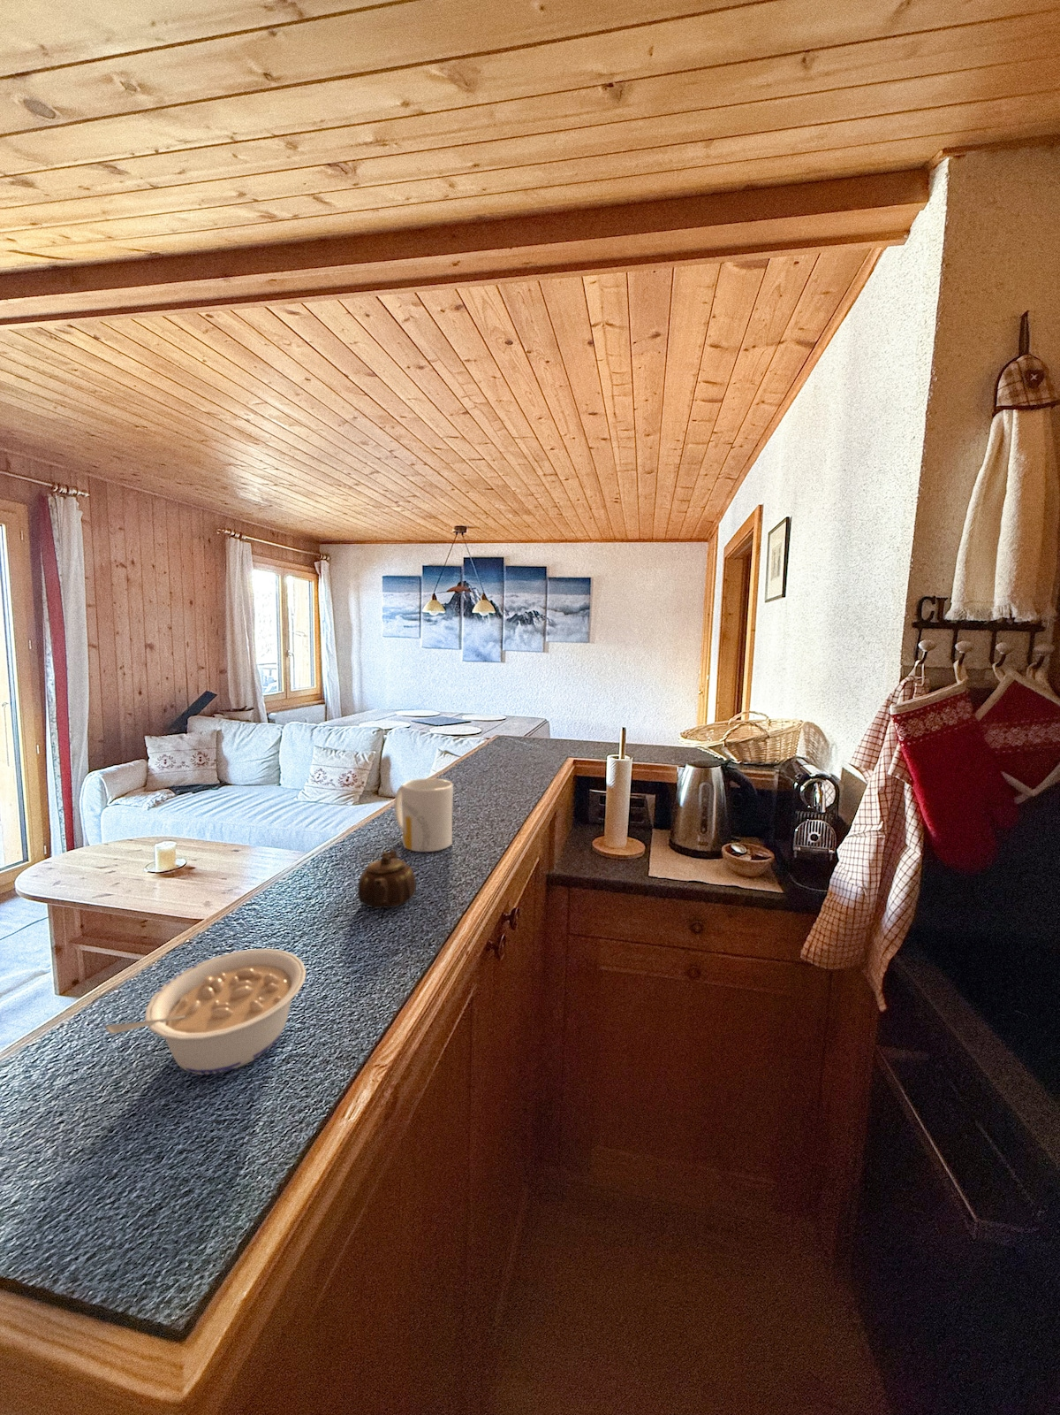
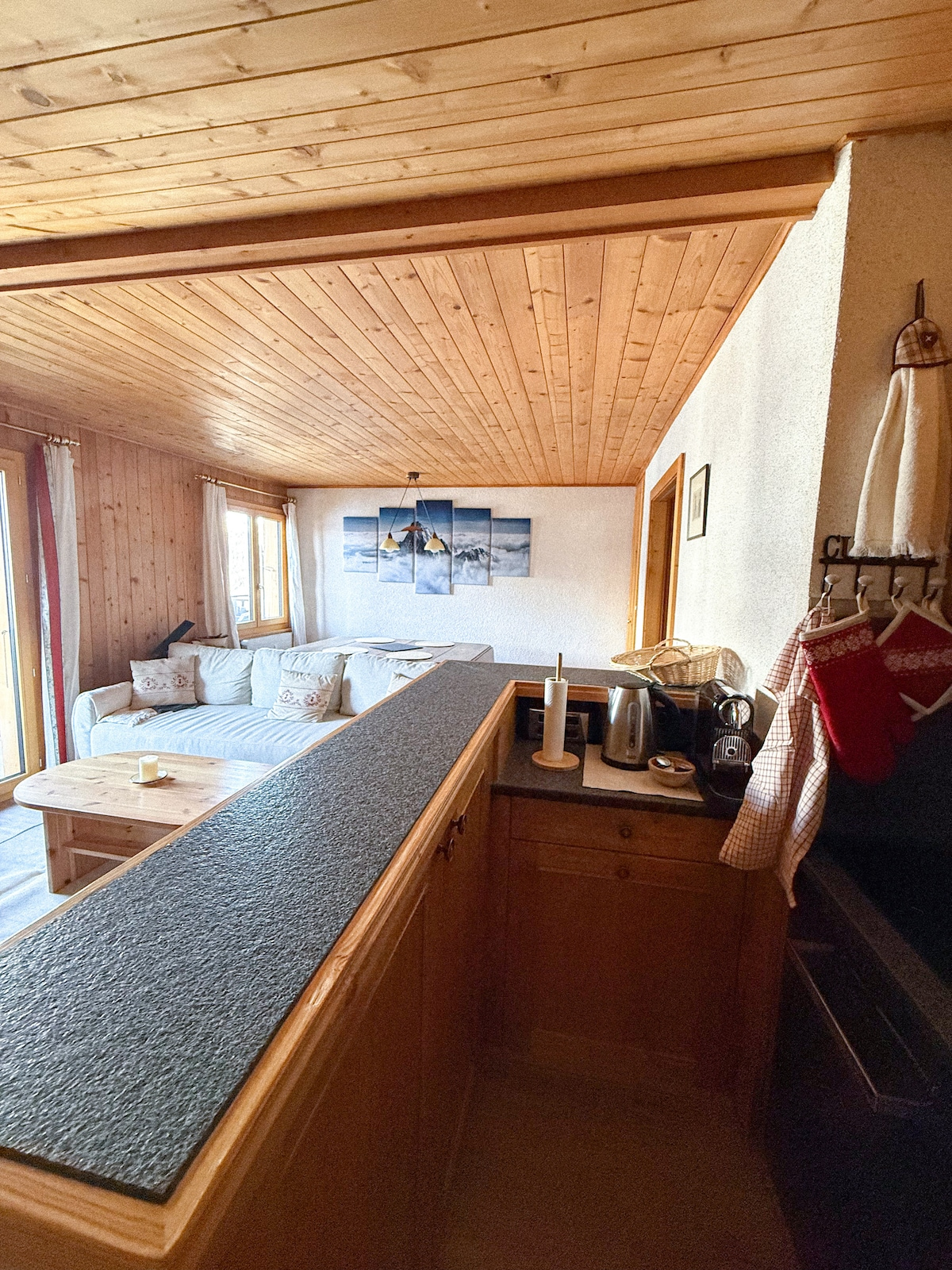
- legume [105,948,307,1075]
- mug [393,778,454,852]
- teapot [357,849,416,909]
